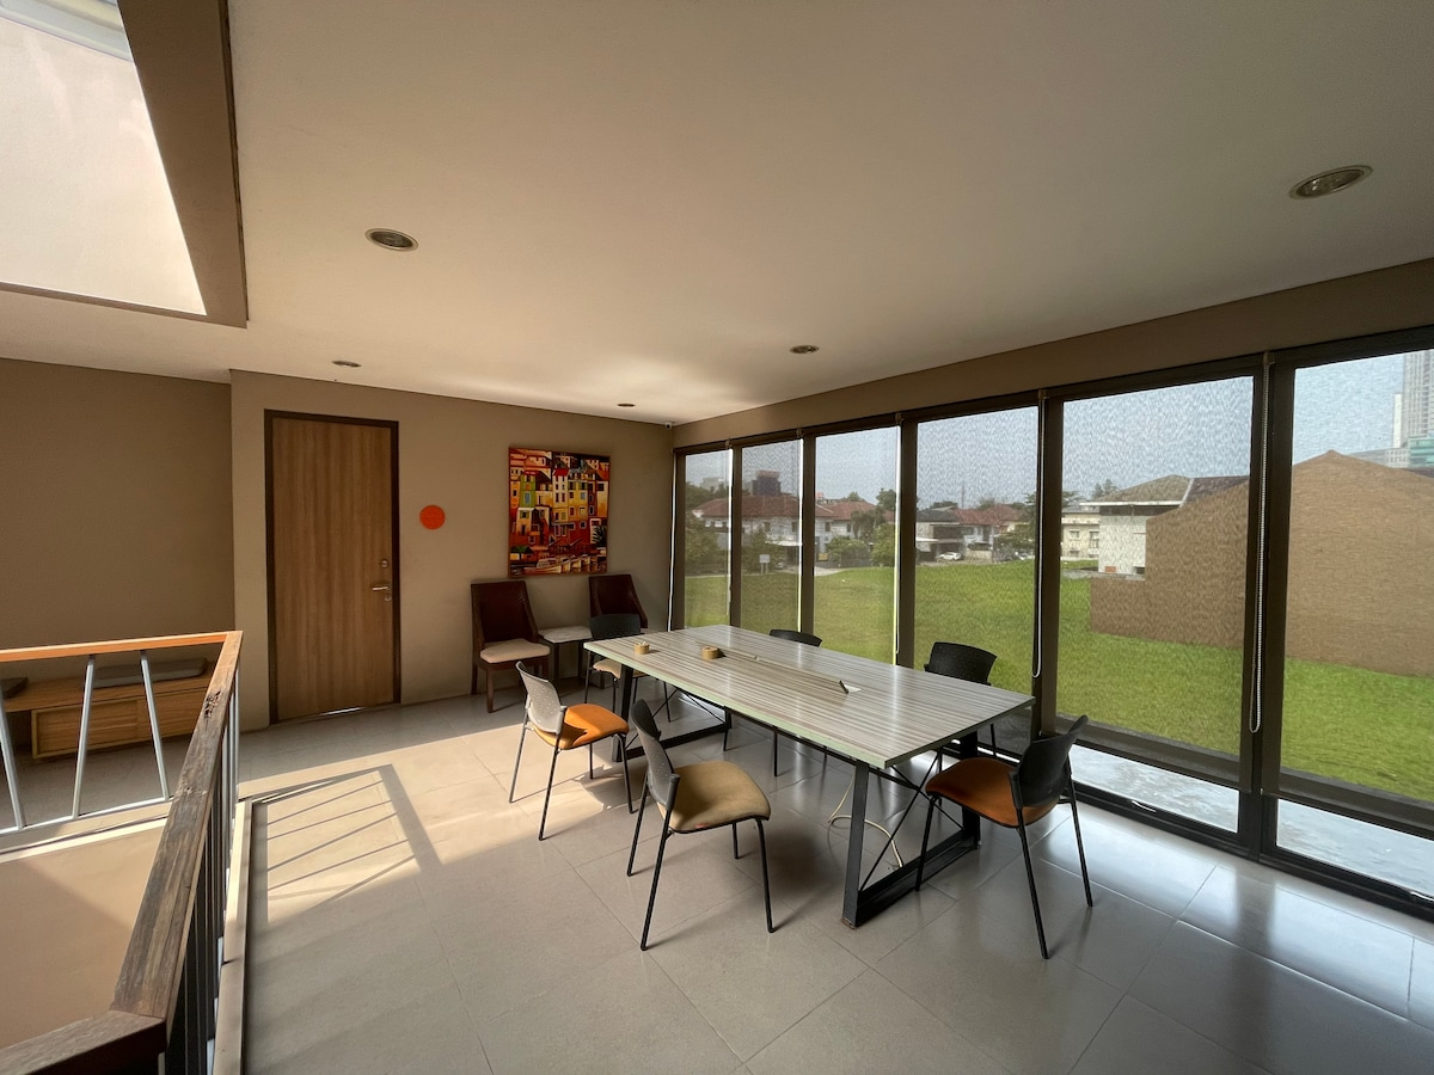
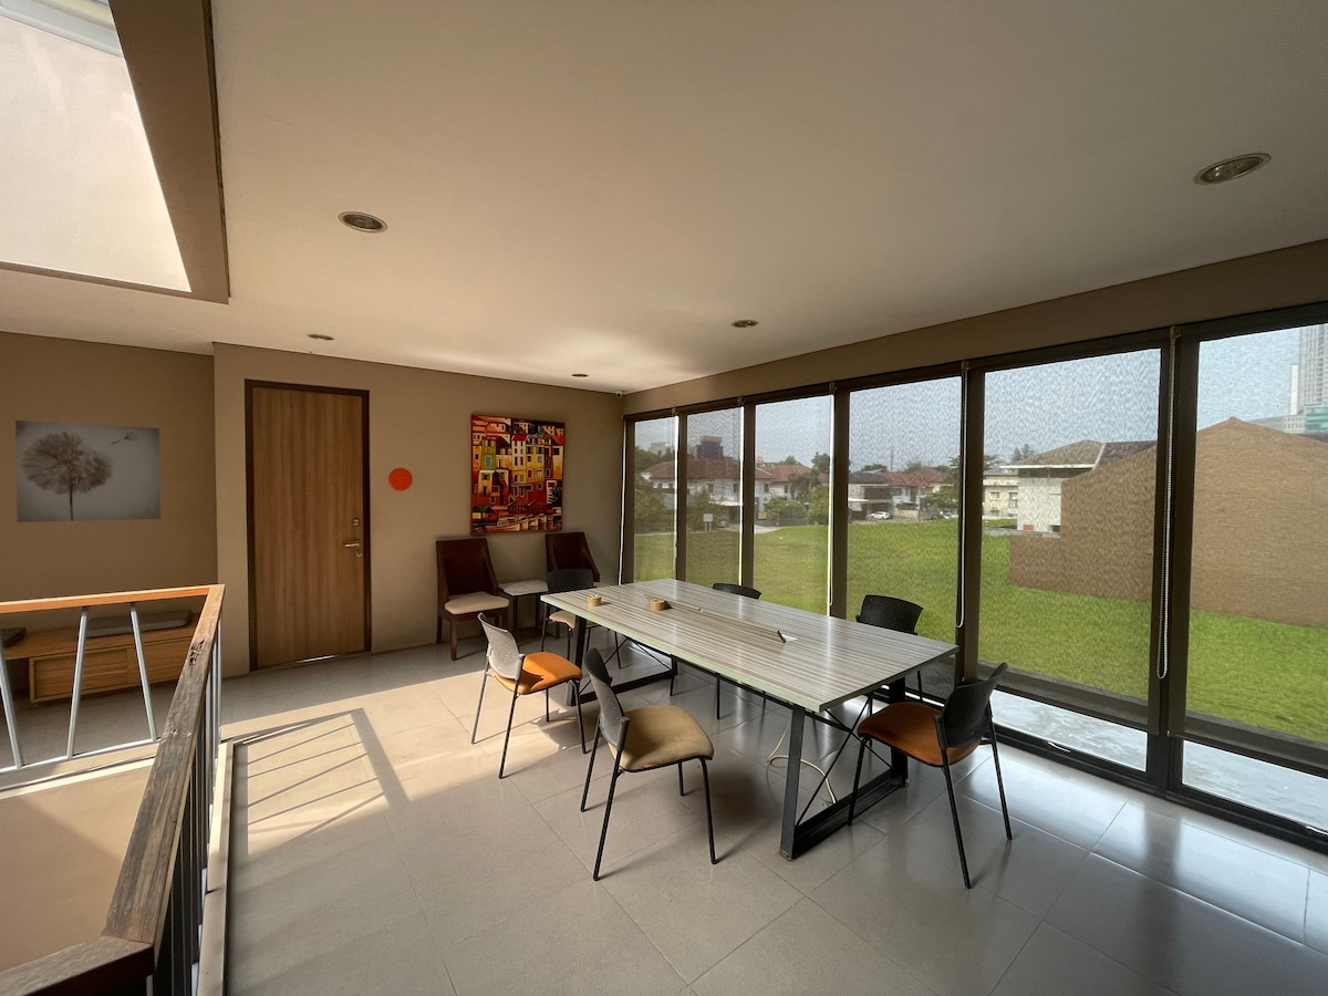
+ wall art [14,419,162,523]
